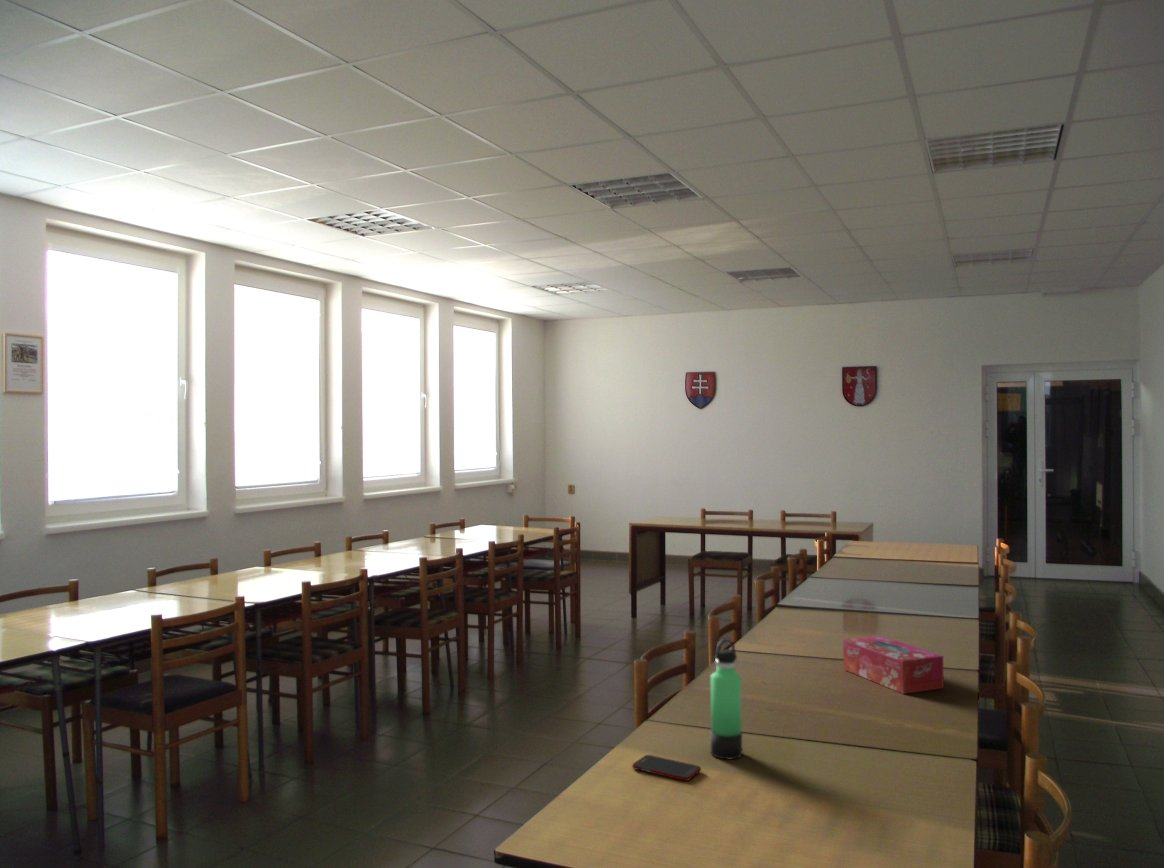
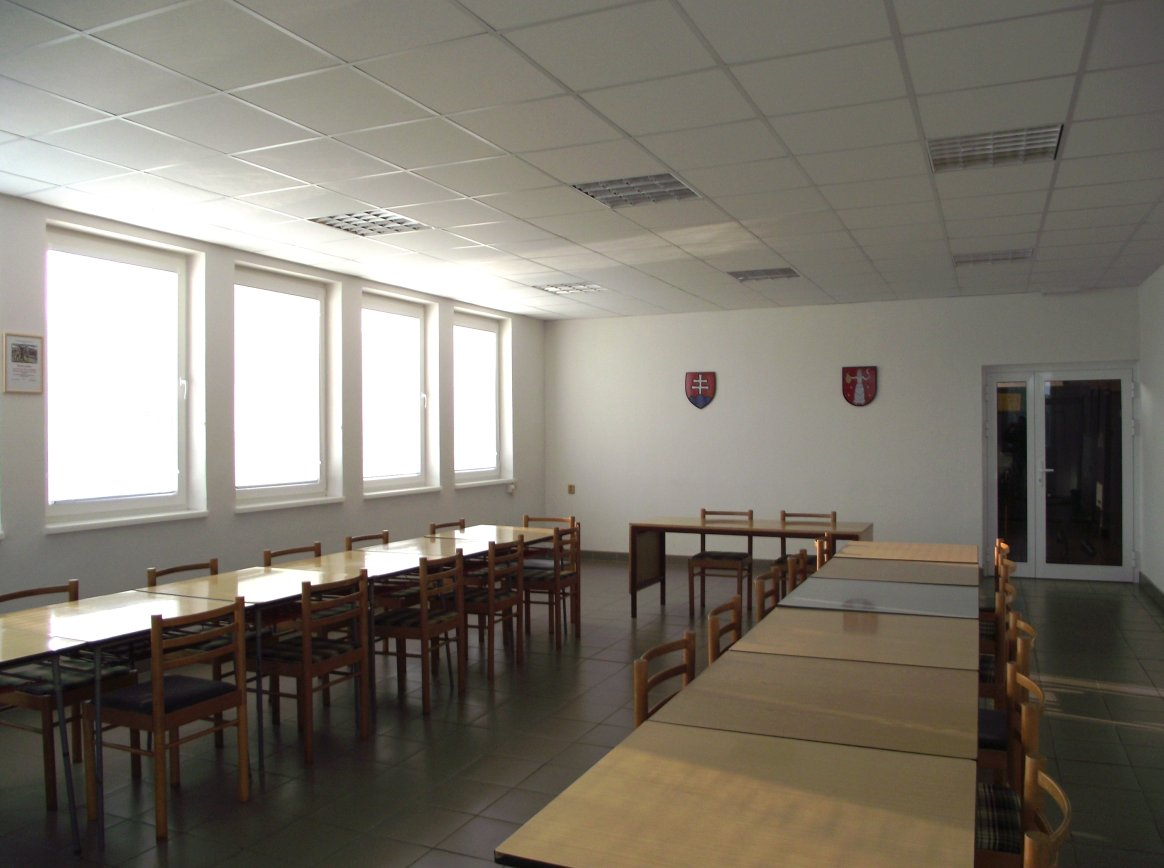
- tissue box [842,634,945,695]
- thermos bottle [710,638,743,760]
- cell phone [631,754,702,782]
